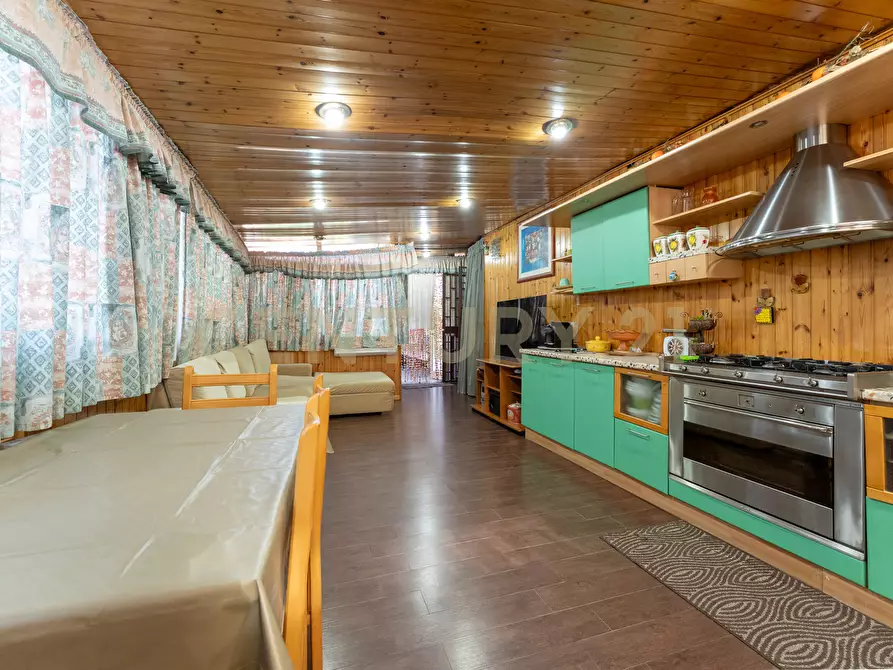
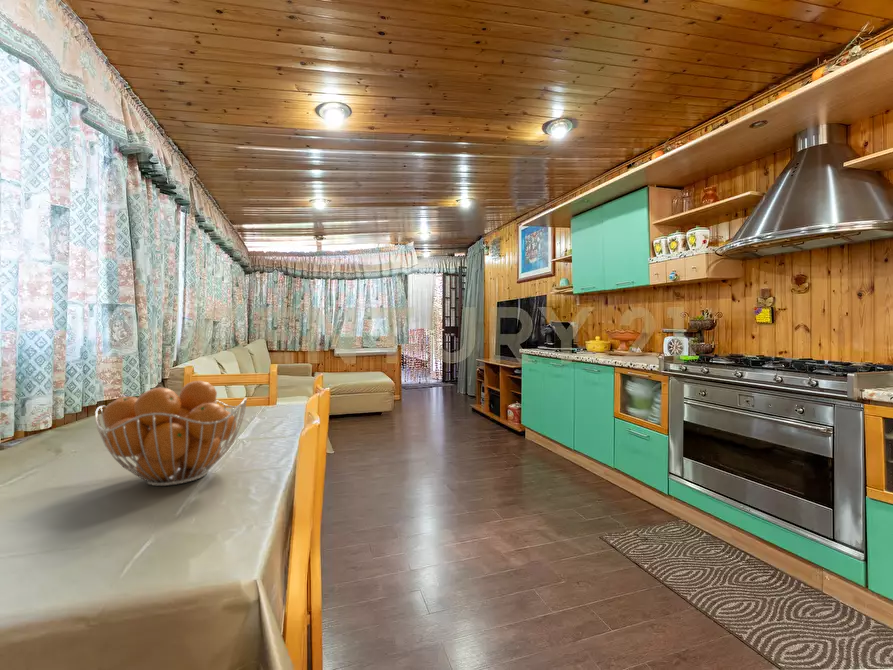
+ fruit basket [94,380,248,487]
